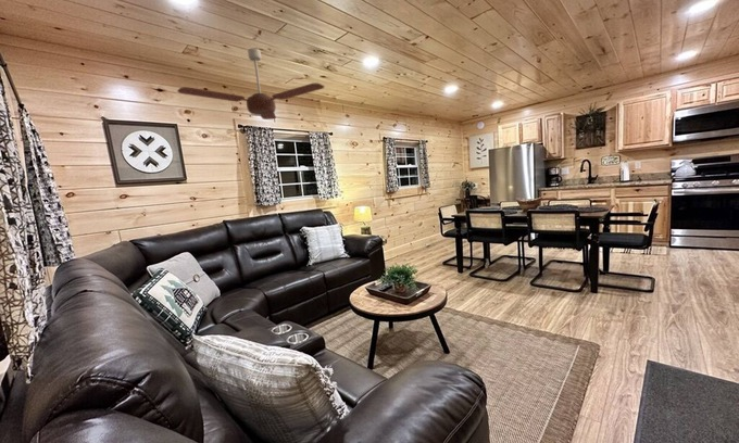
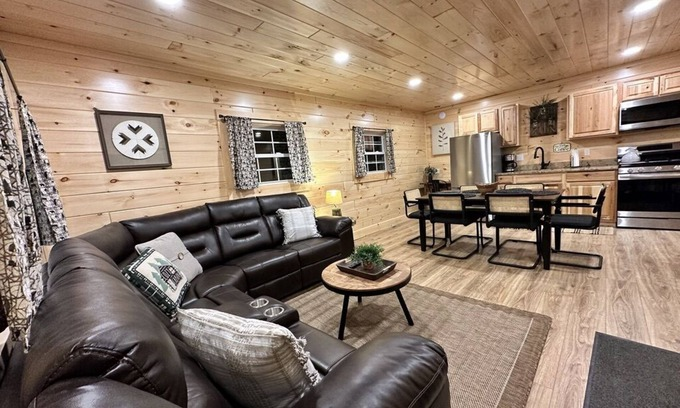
- ceiling fan [176,48,325,121]
